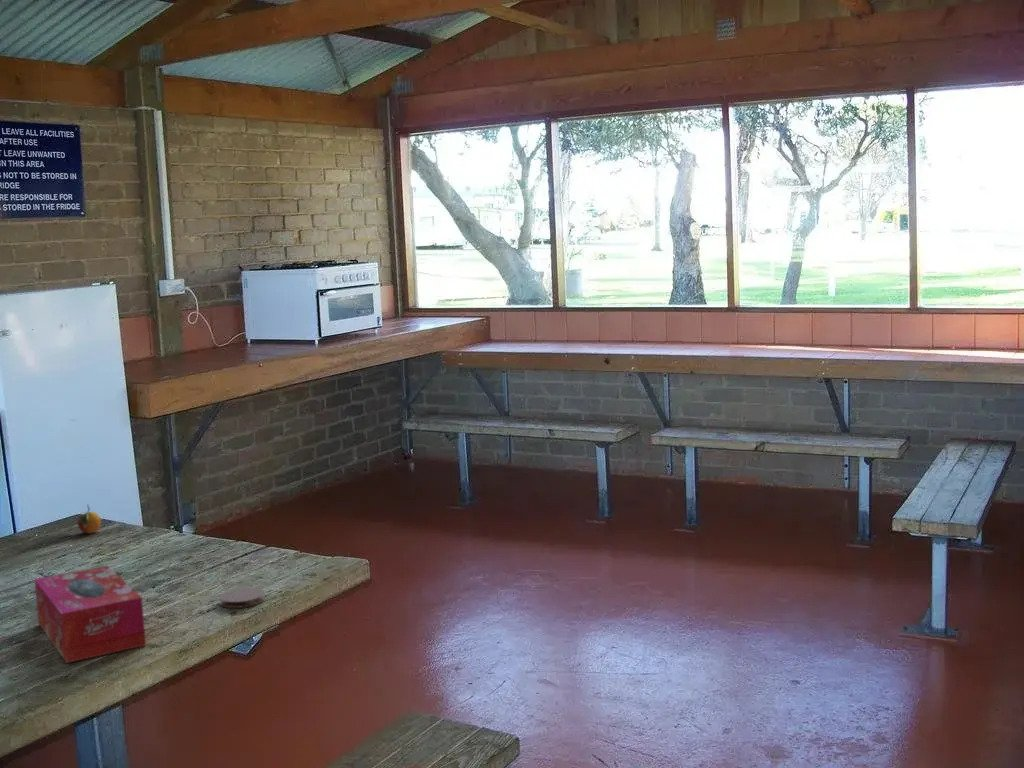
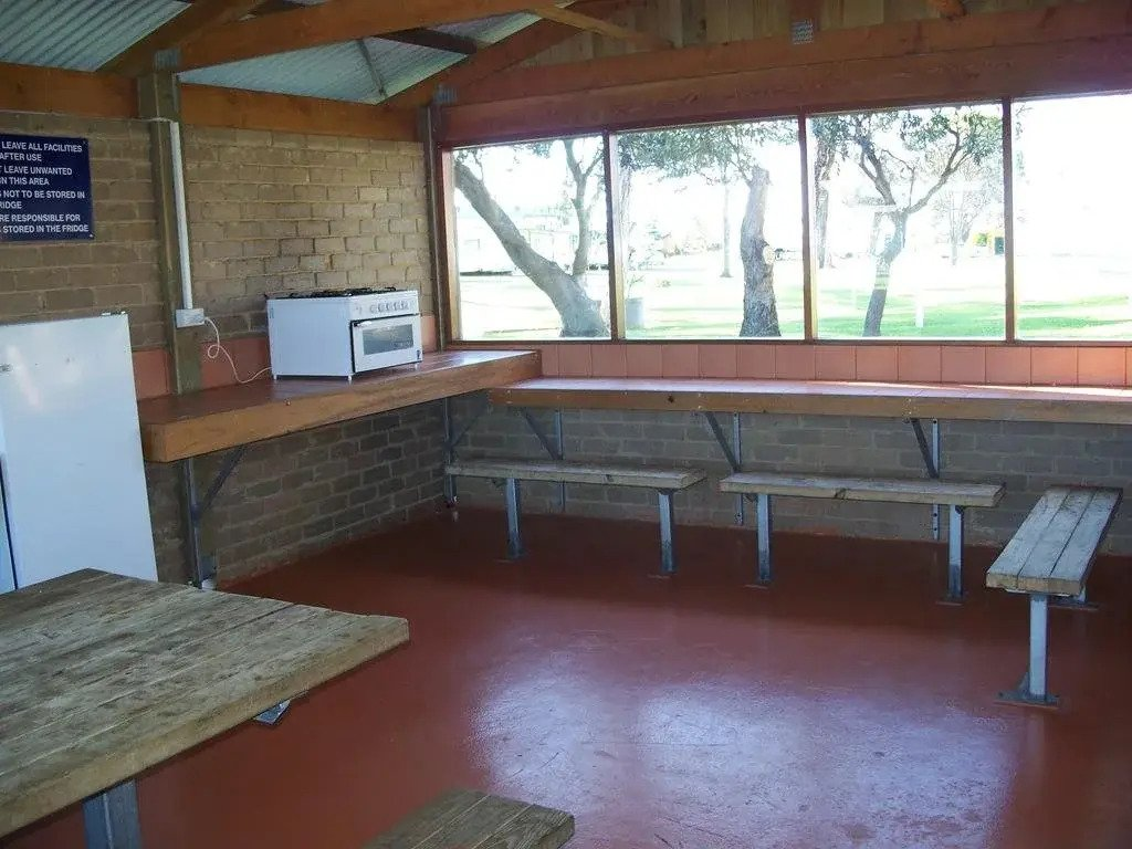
- coaster [218,587,266,609]
- fruit [77,503,102,535]
- tissue box [34,565,147,664]
